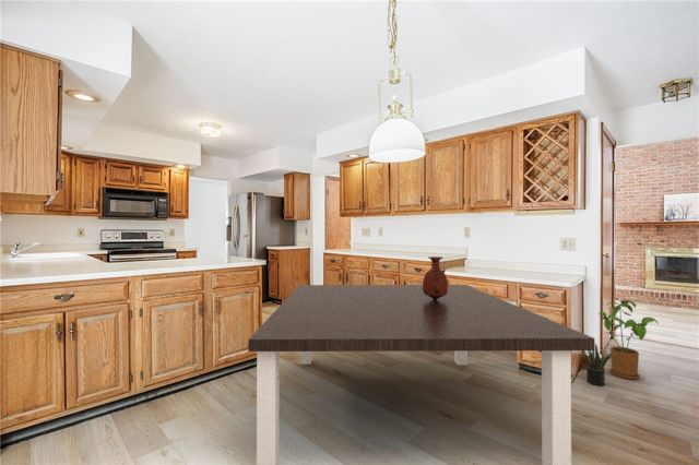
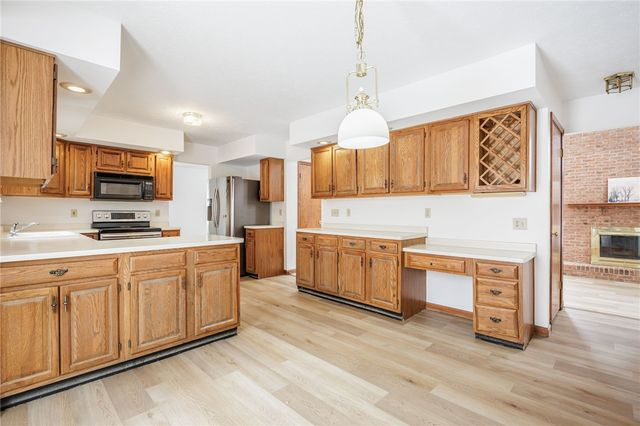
- vase [422,255,449,300]
- potted plant [582,343,614,386]
- house plant [597,299,660,380]
- dining table [247,284,595,465]
